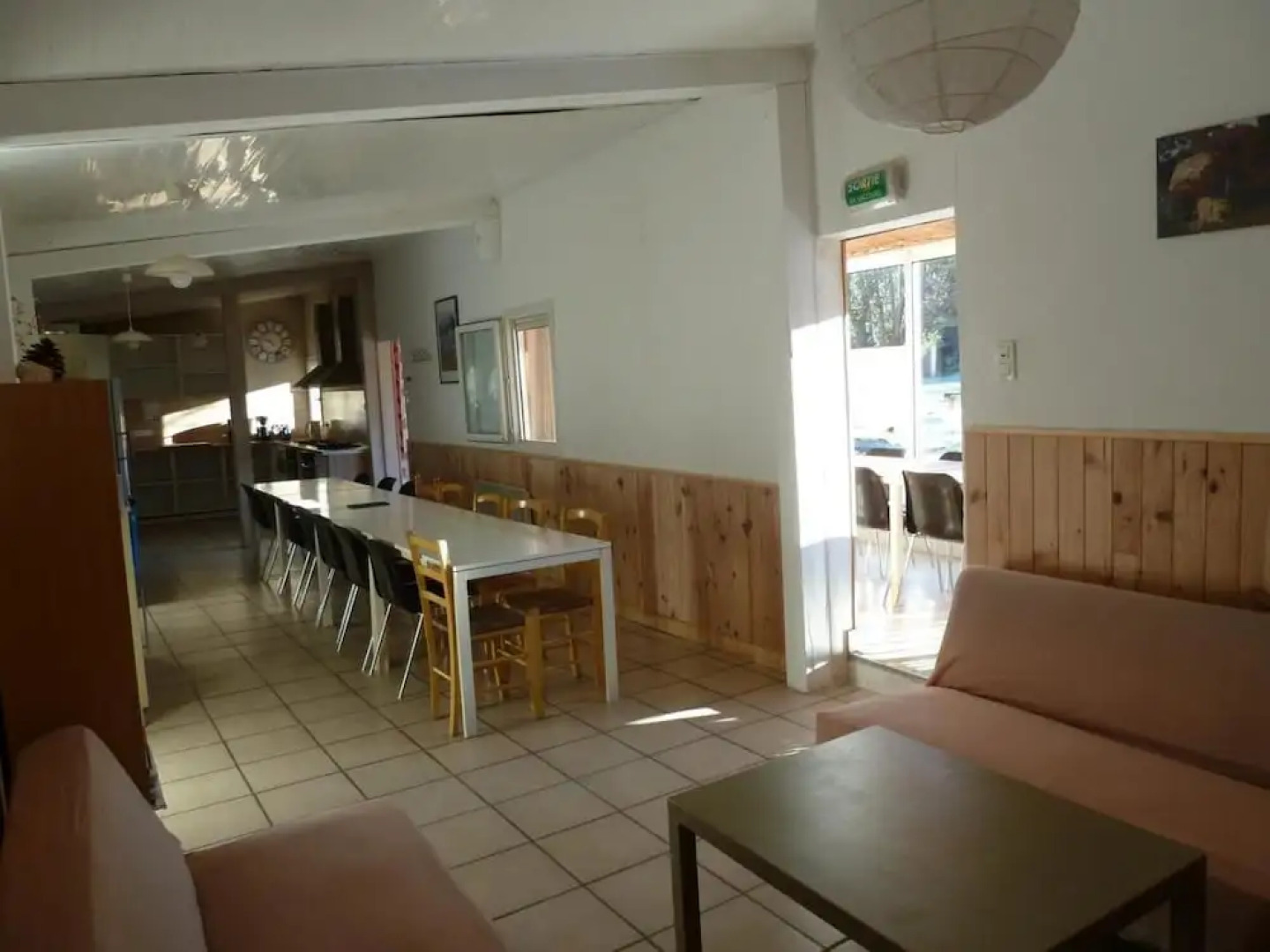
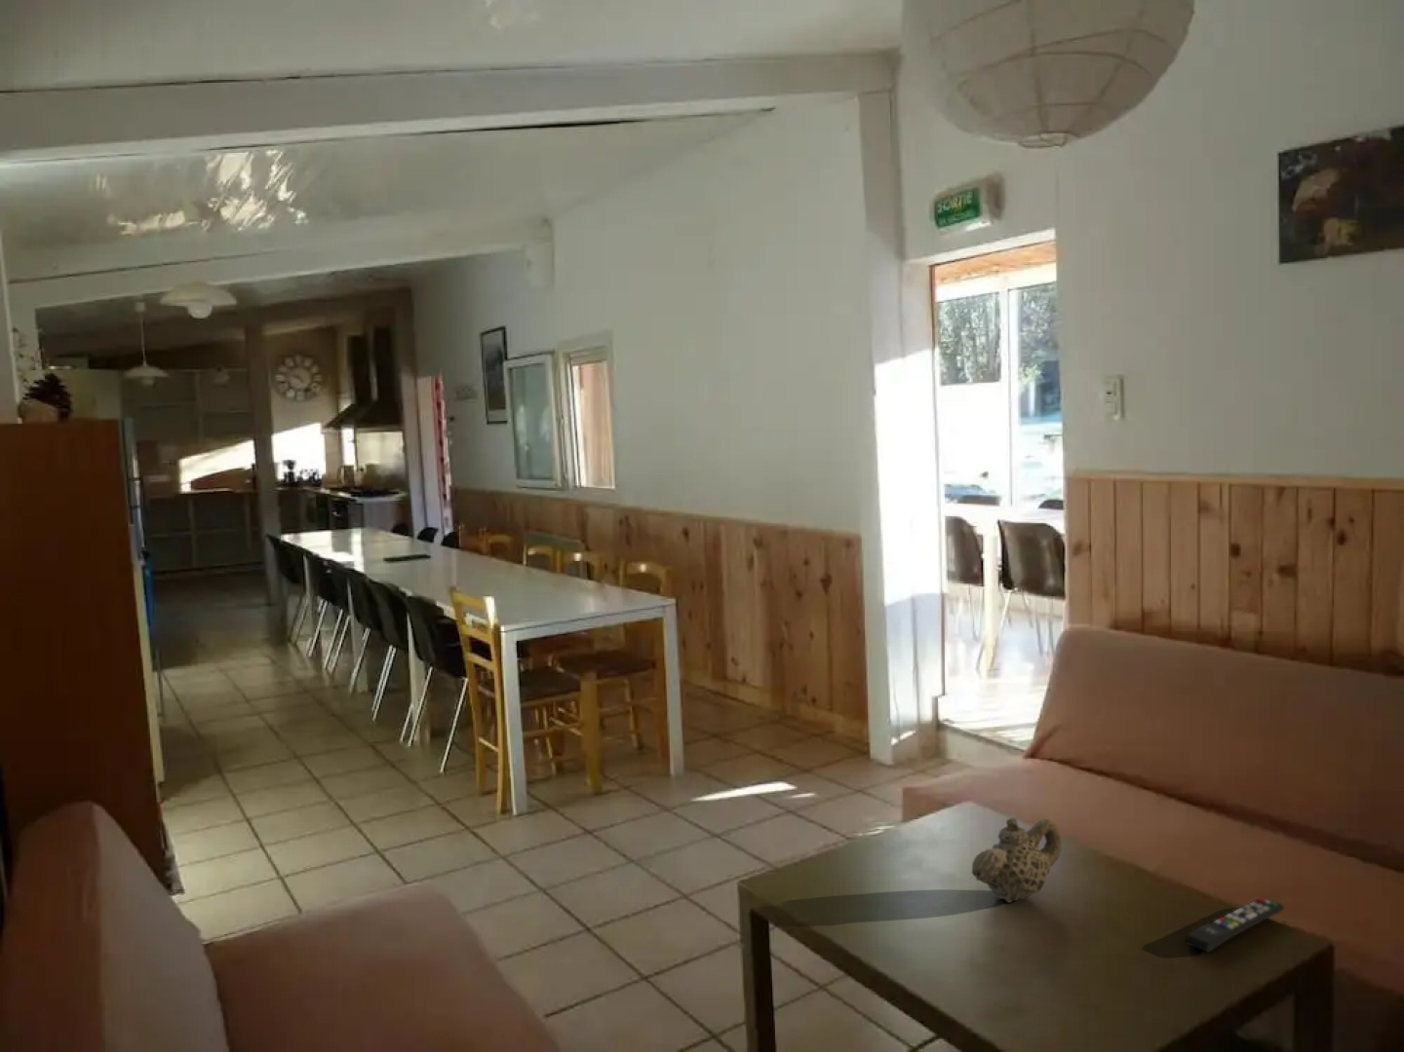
+ teapot [971,817,1062,904]
+ remote control [1185,896,1285,954]
